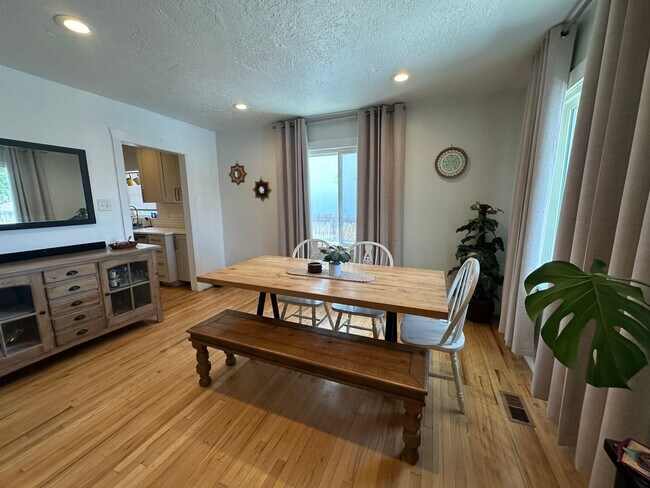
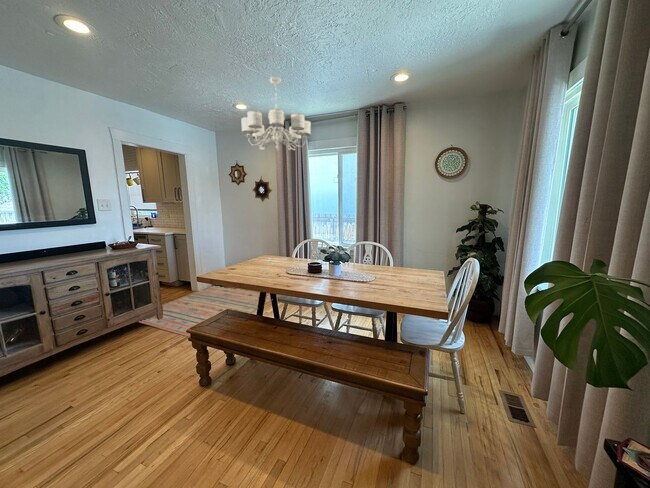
+ chandelier [240,76,312,151]
+ rug [138,285,272,337]
